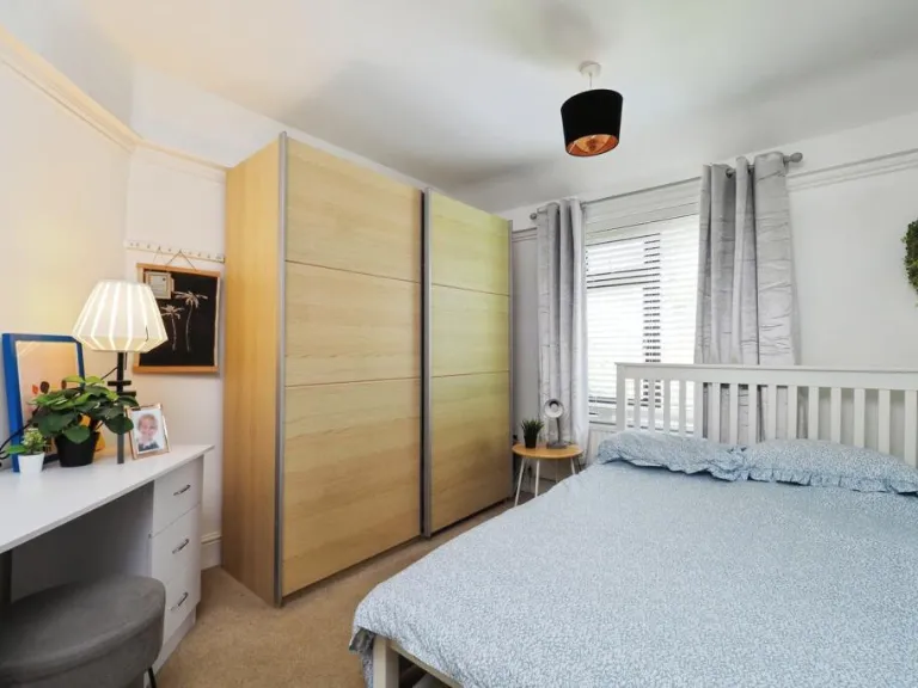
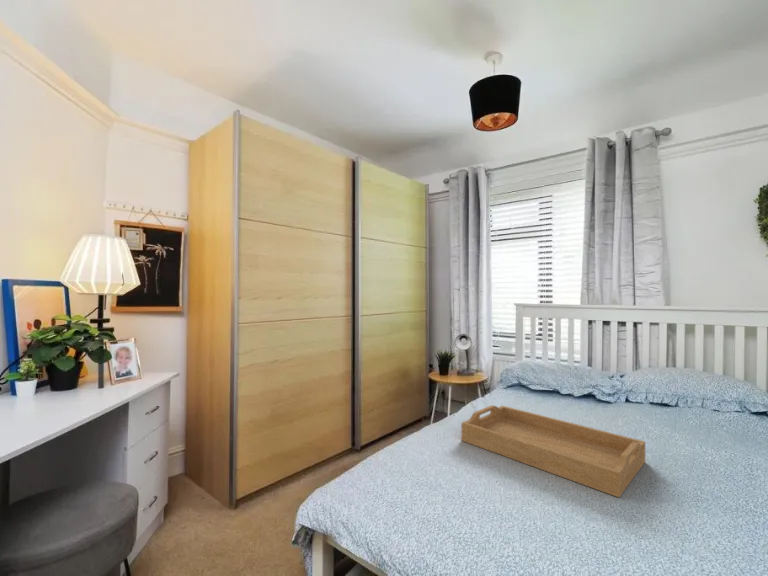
+ serving tray [460,404,646,498]
